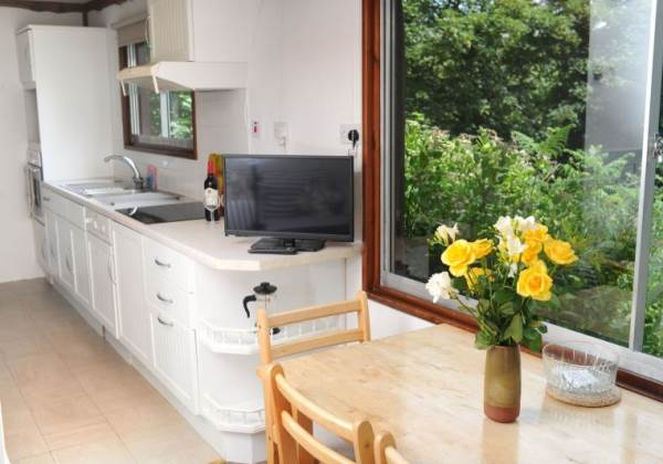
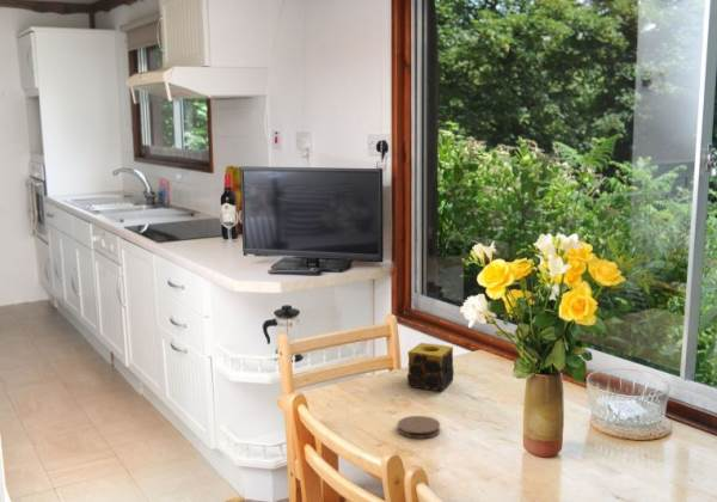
+ candle [406,342,455,393]
+ coaster [397,415,441,440]
